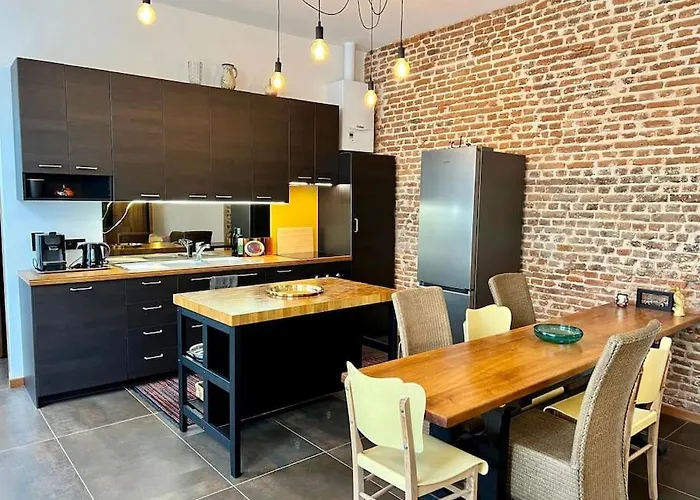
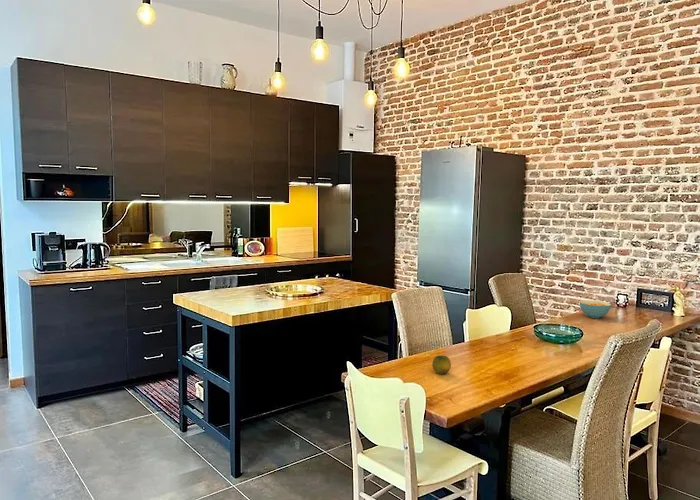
+ fruit [431,355,452,375]
+ cereal bowl [579,300,612,319]
